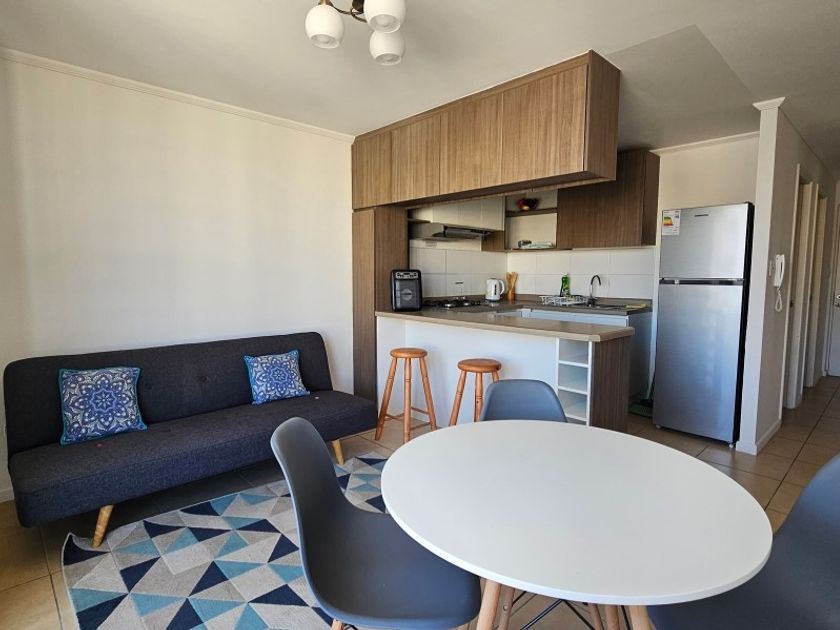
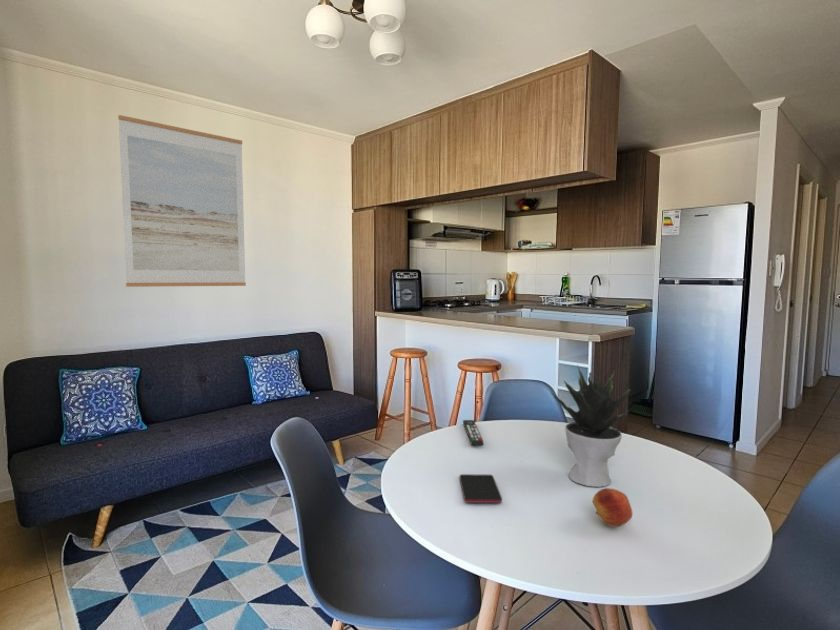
+ remote control [462,419,485,446]
+ potted plant [549,364,631,488]
+ fruit [592,487,634,528]
+ wall art [117,114,247,288]
+ smartphone [459,473,503,504]
